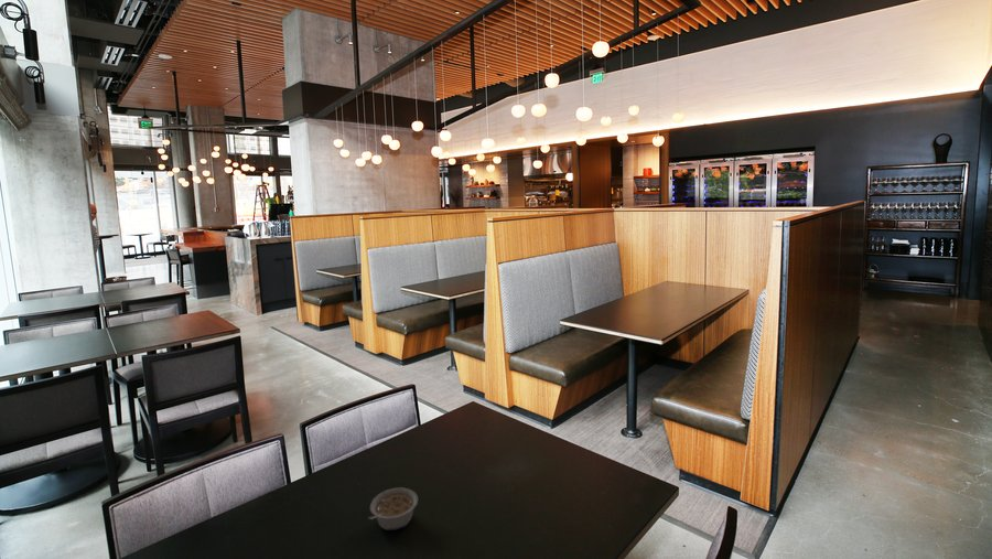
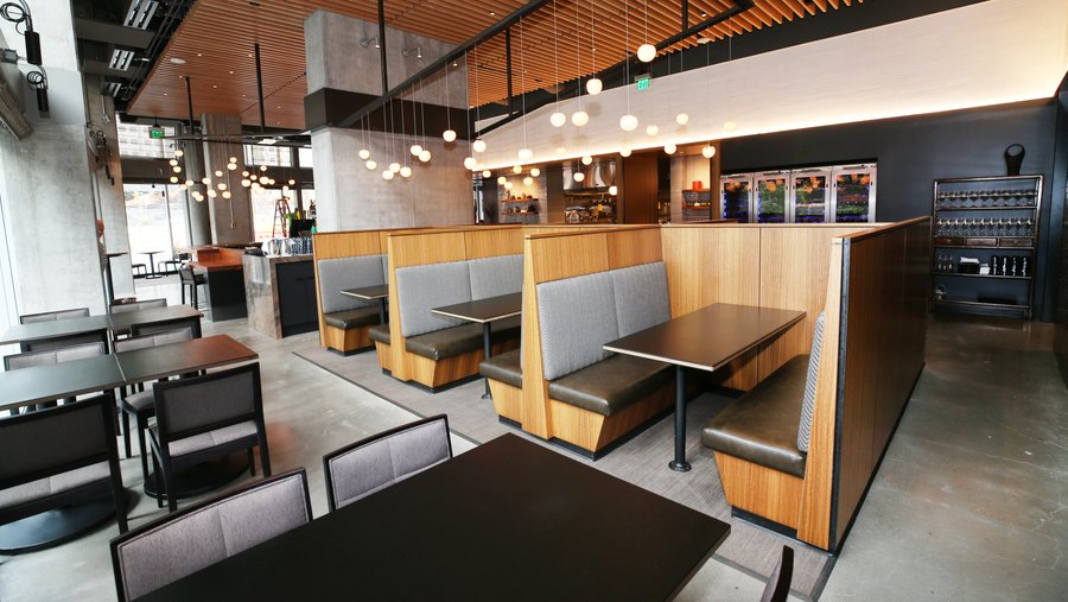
- legume [366,487,419,531]
